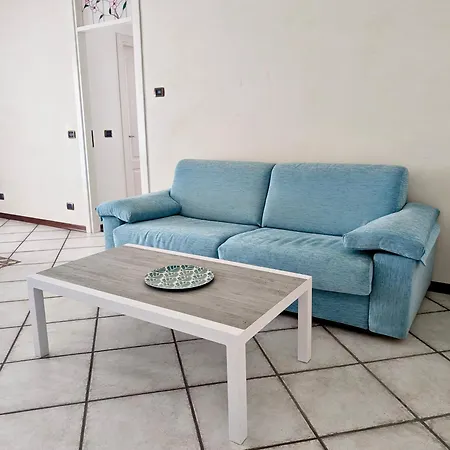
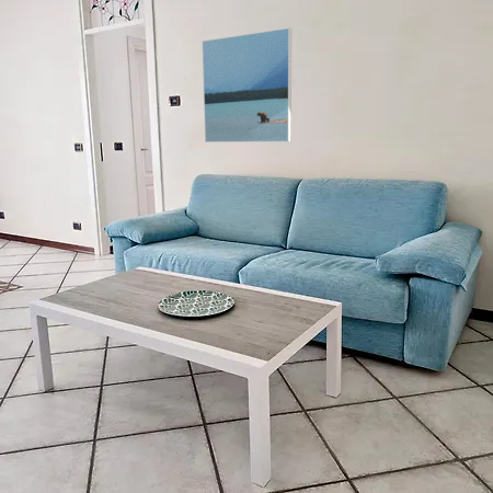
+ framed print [200,26,293,144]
